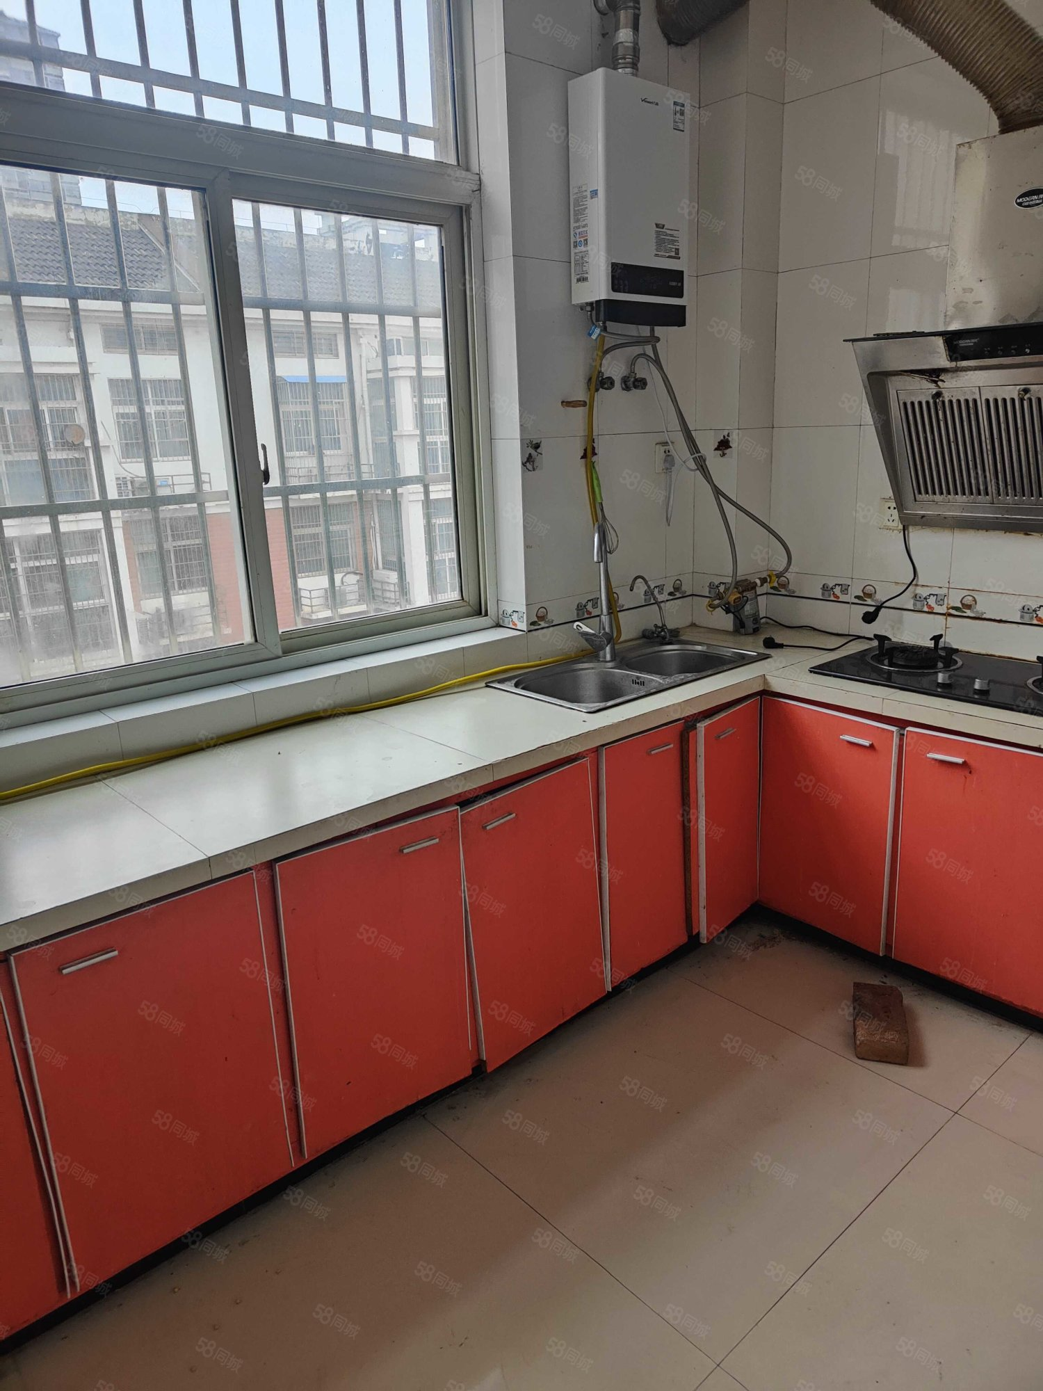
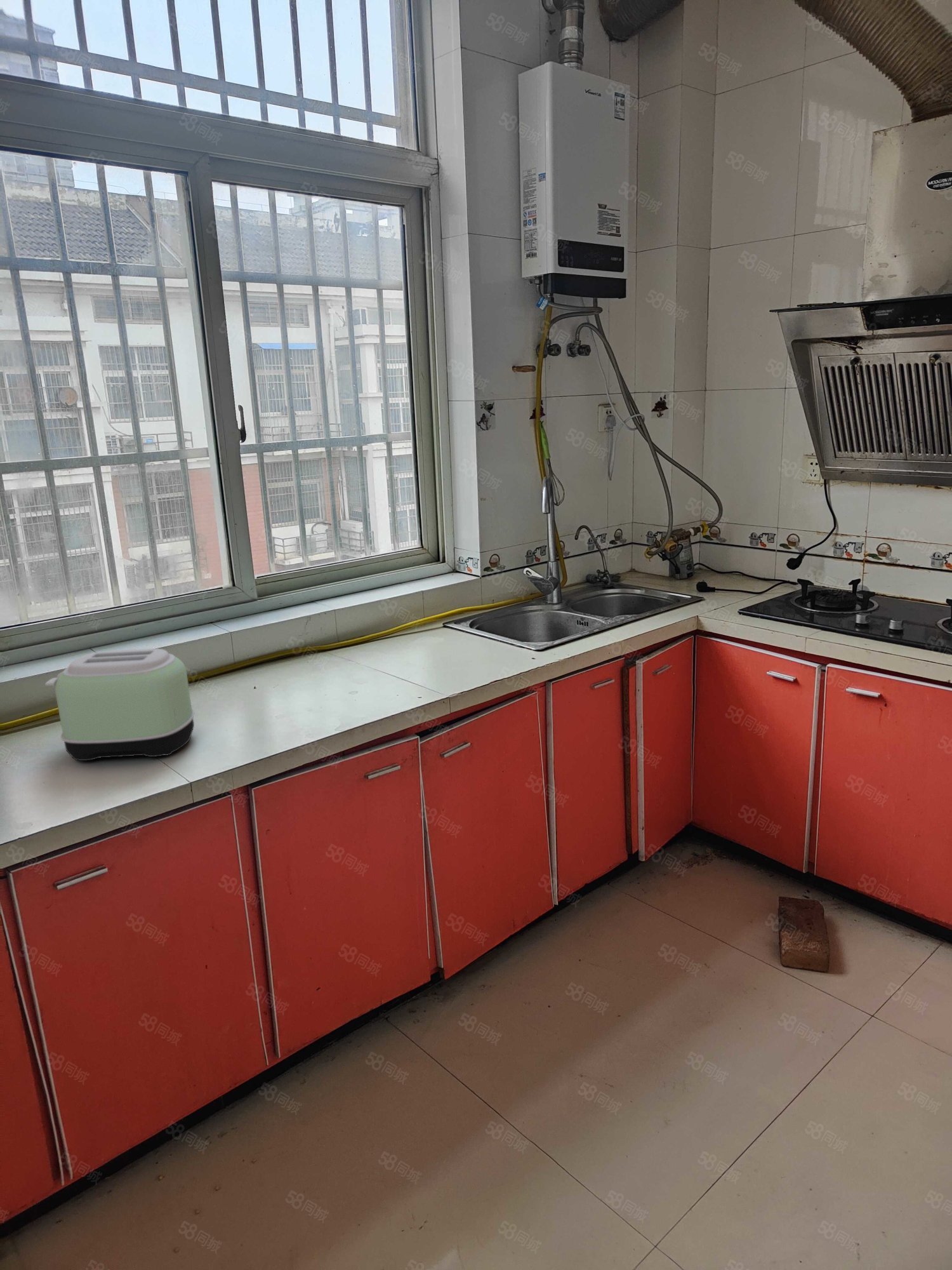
+ toaster [44,648,195,761]
